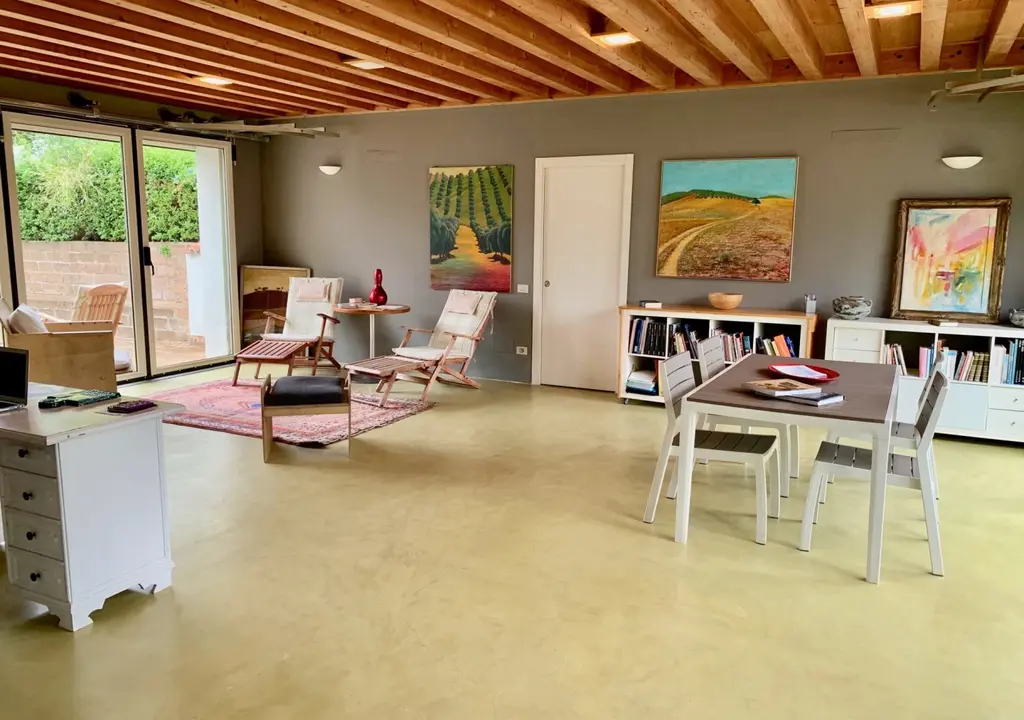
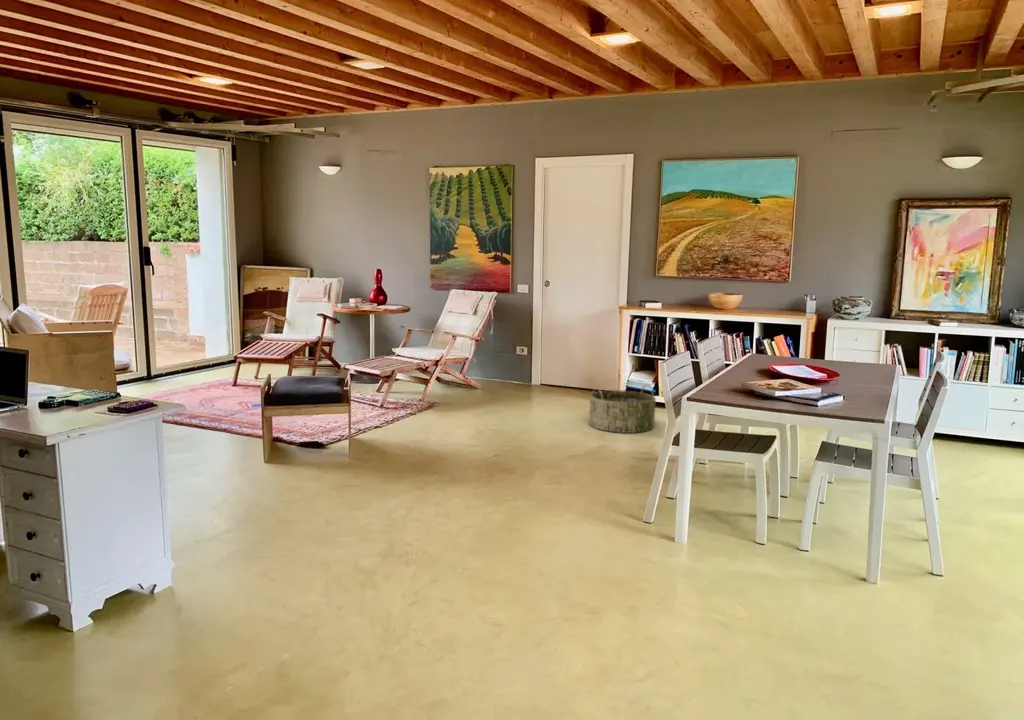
+ basket [588,384,657,434]
